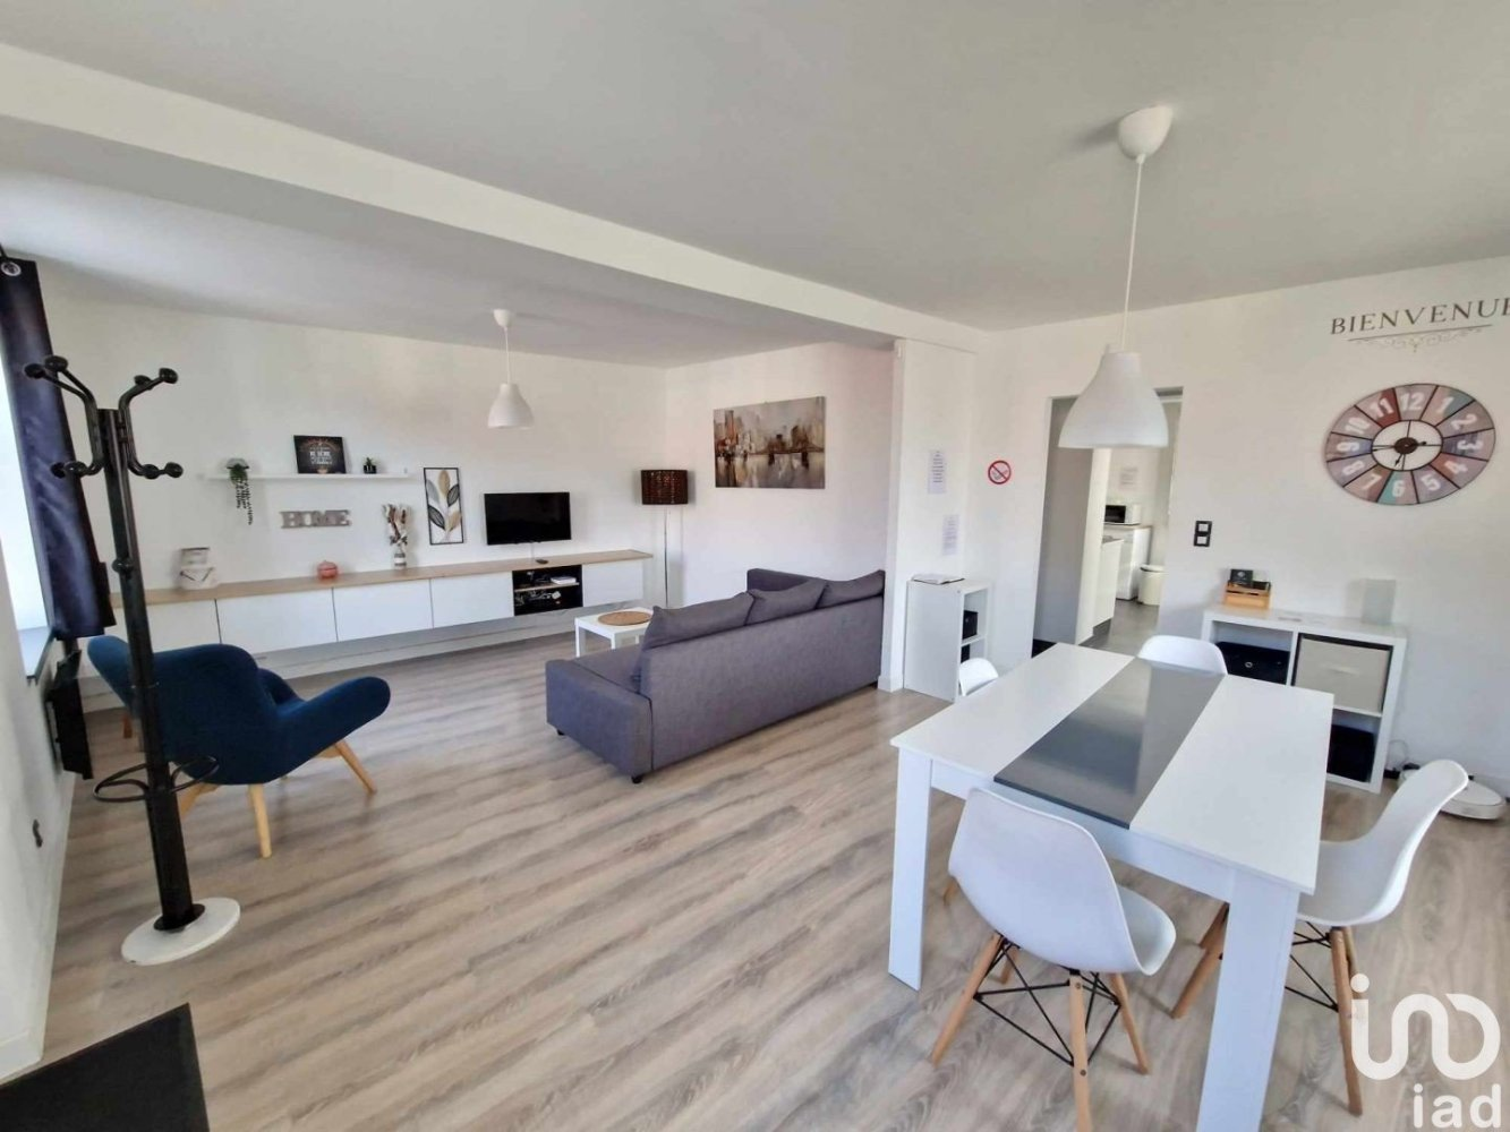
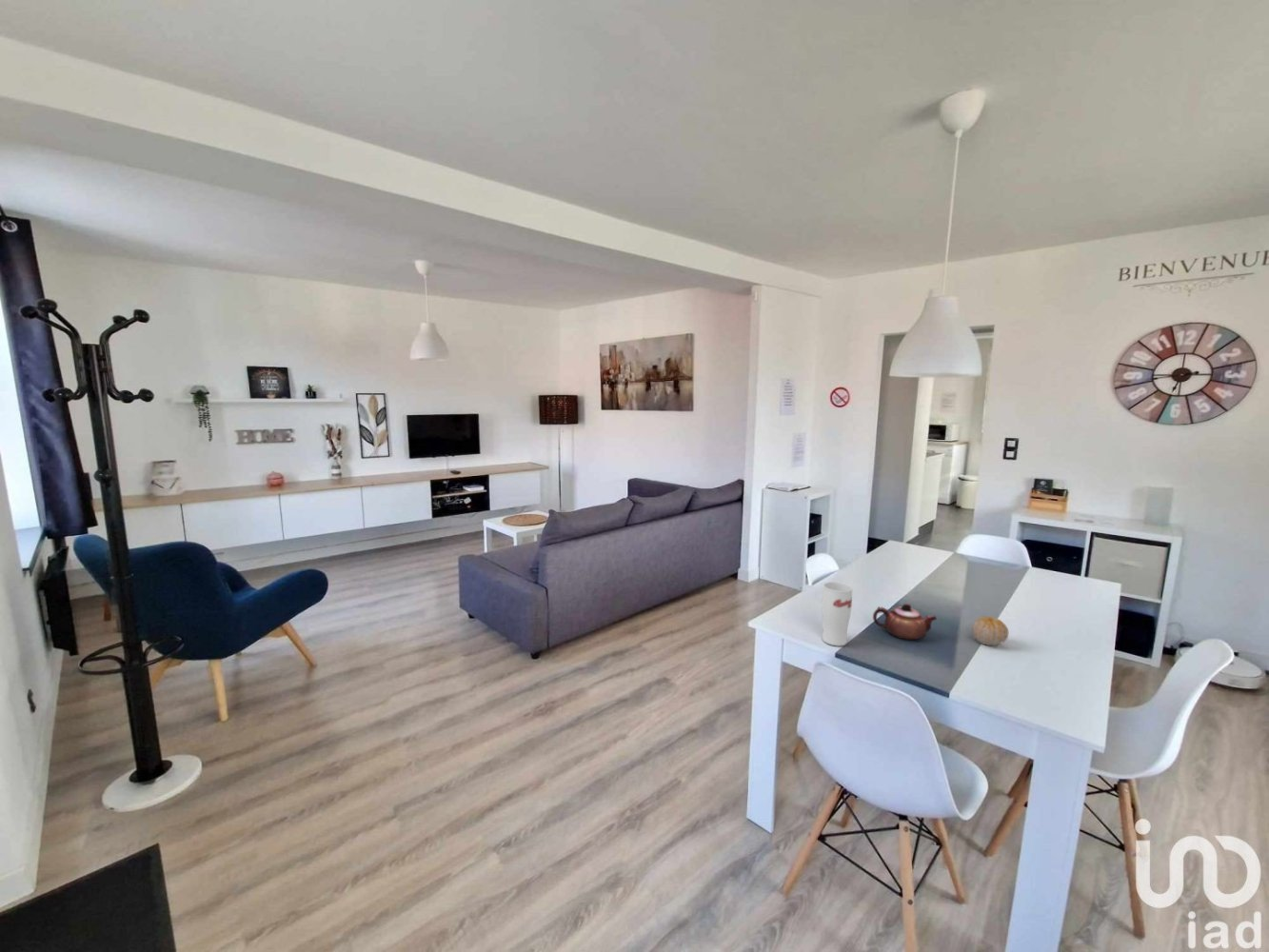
+ fruit [972,616,1009,646]
+ cup [822,581,854,647]
+ teapot [872,603,938,641]
